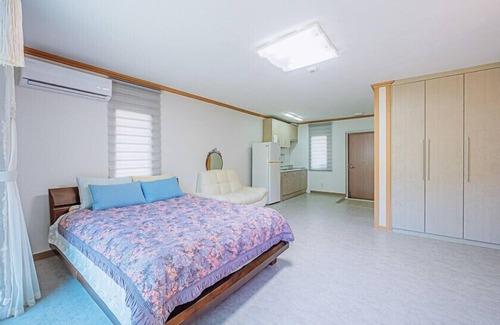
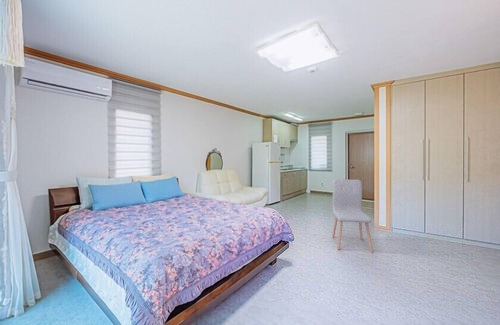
+ chair [331,178,374,253]
